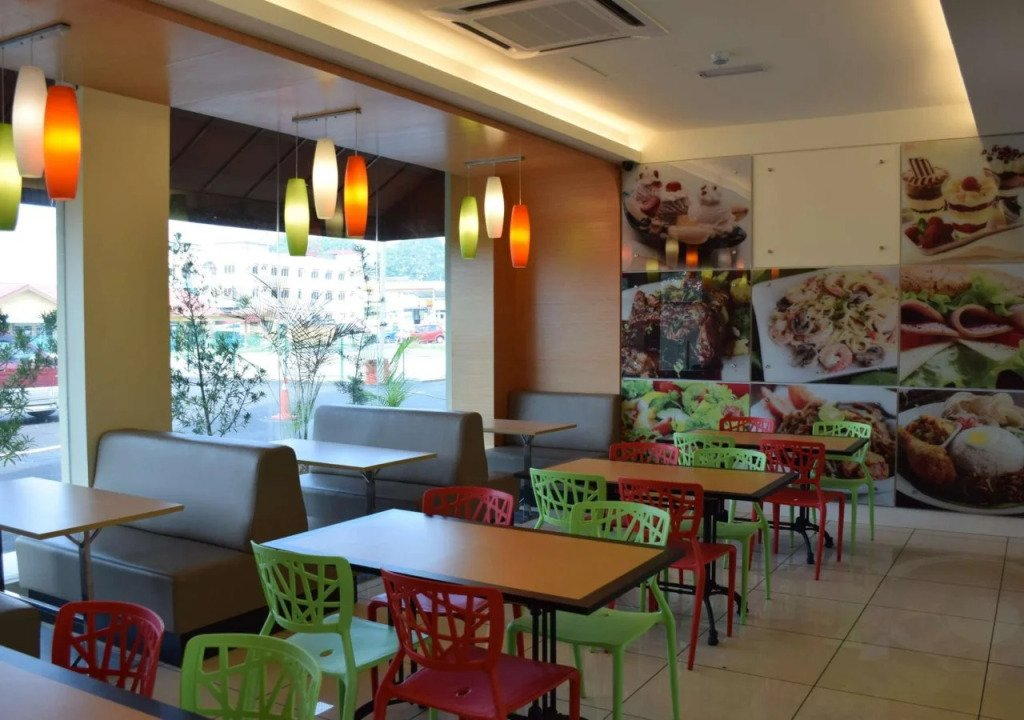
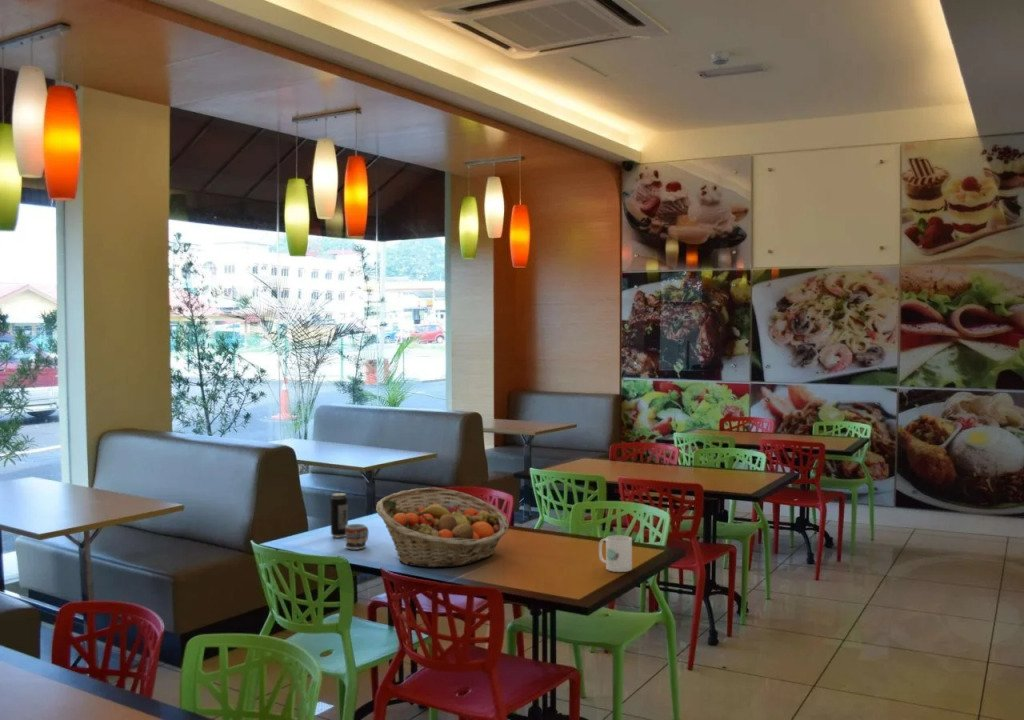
+ fruit basket [375,487,510,568]
+ cup [345,523,369,551]
+ beverage can [329,492,349,539]
+ mug [598,534,633,573]
